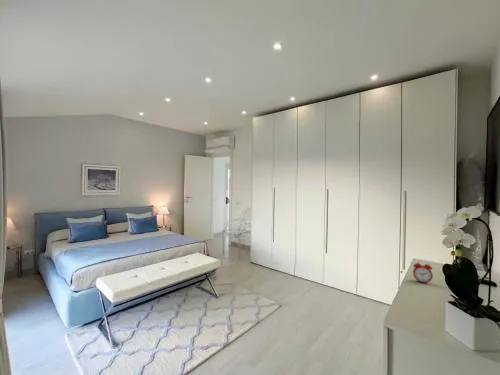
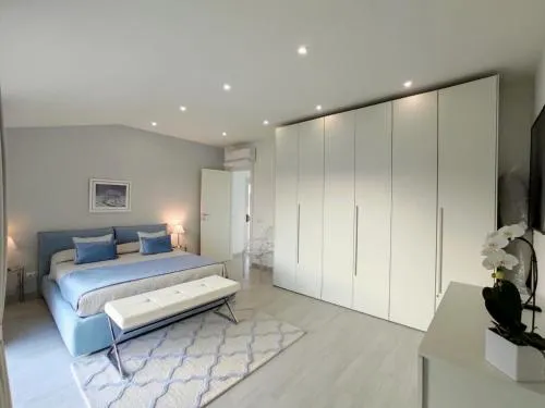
- alarm clock [412,259,434,284]
